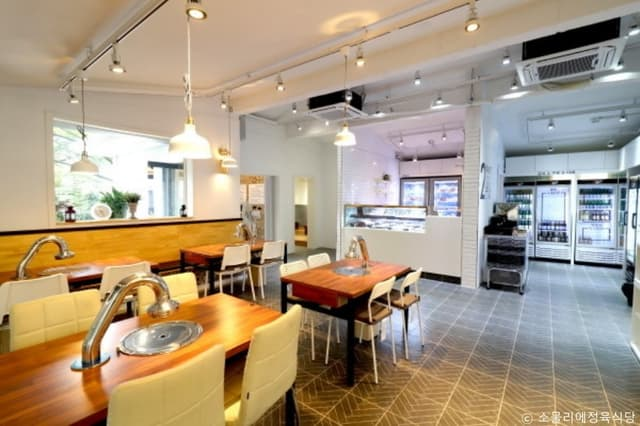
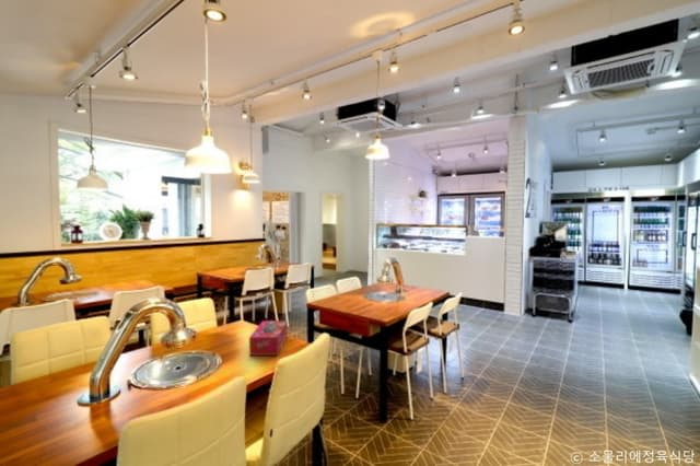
+ tissue box [248,319,288,357]
